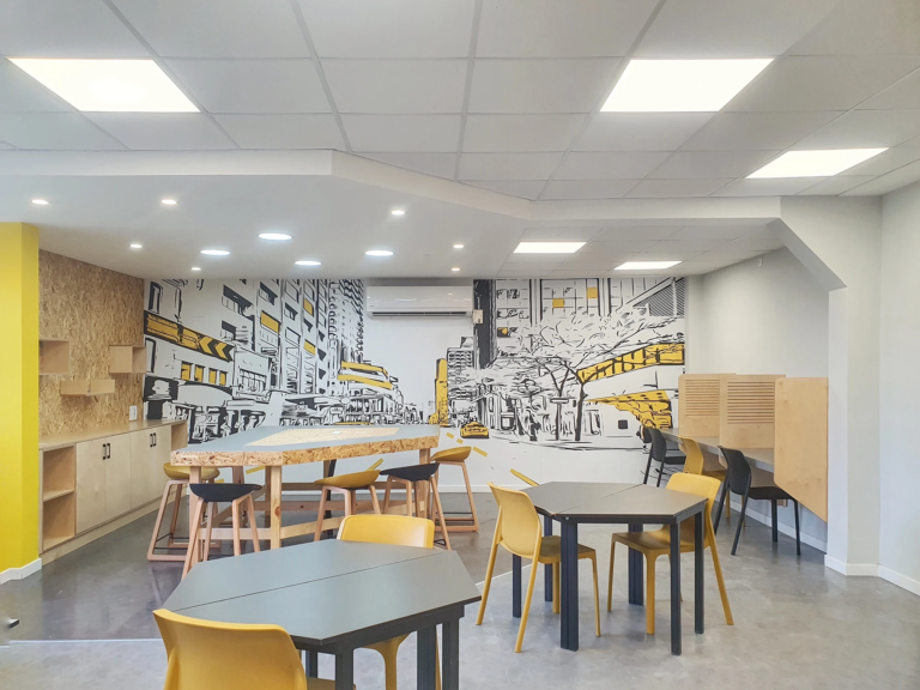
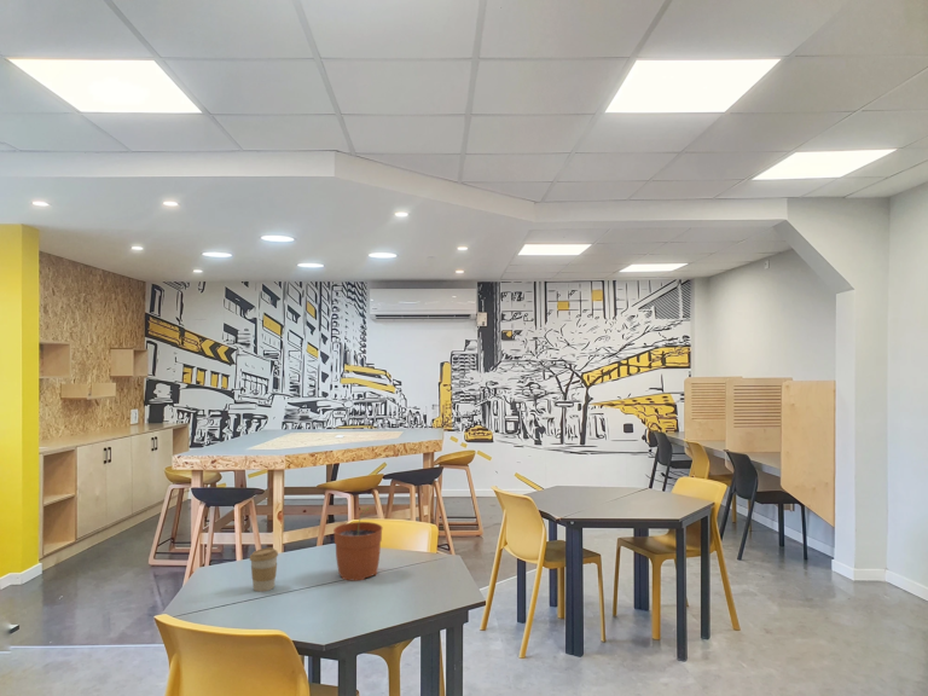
+ coffee cup [249,546,279,592]
+ plant pot [332,506,383,581]
